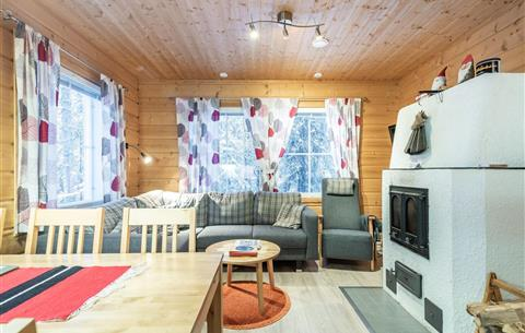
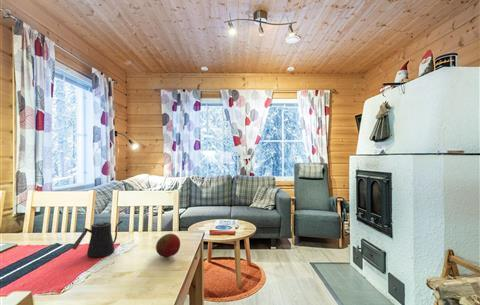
+ fruit [155,233,181,258]
+ kettle [71,220,124,258]
